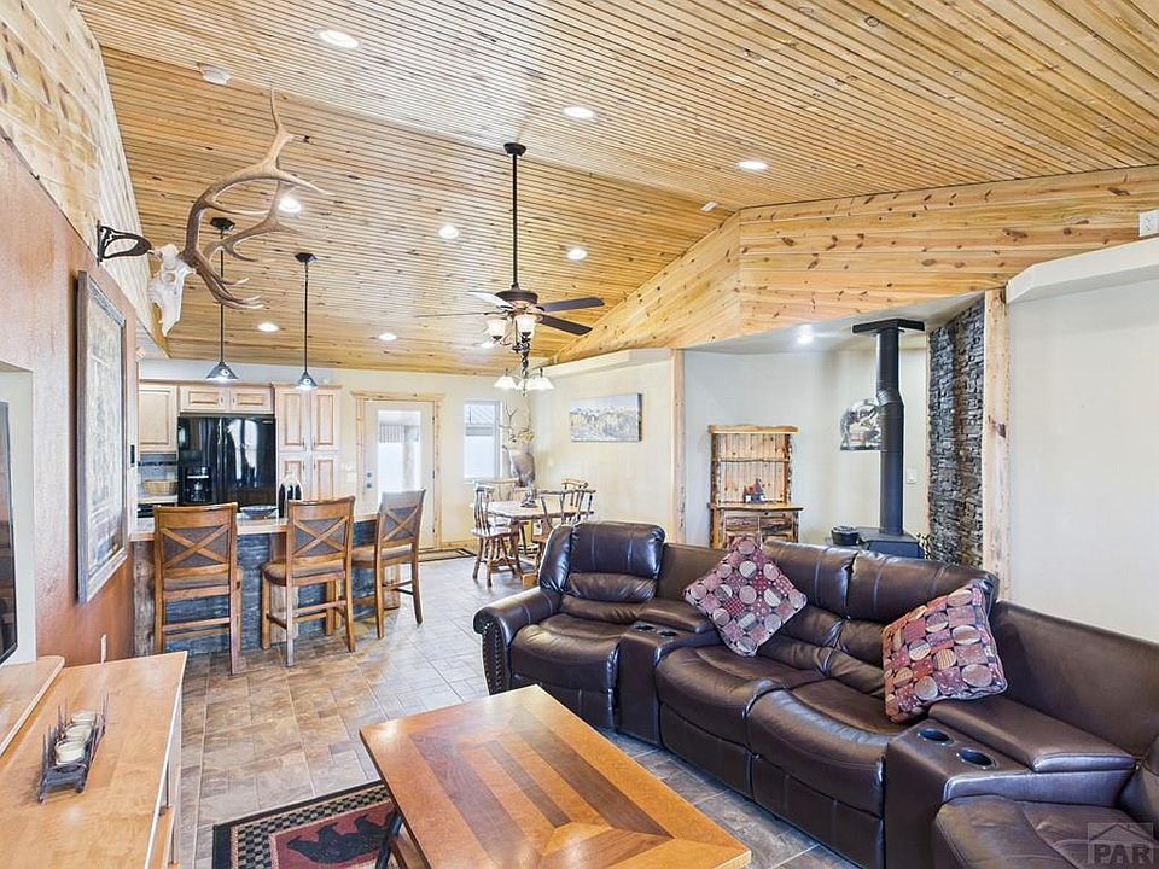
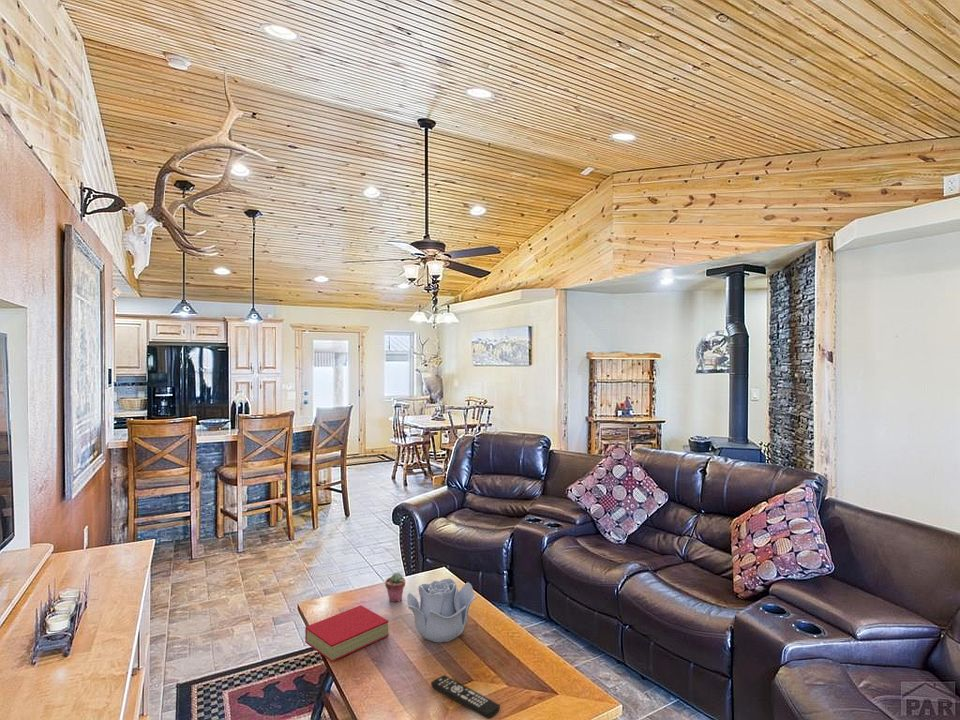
+ remote control [430,674,501,720]
+ decorative bowl [406,577,478,643]
+ potted succulent [384,572,406,603]
+ book [304,604,390,663]
